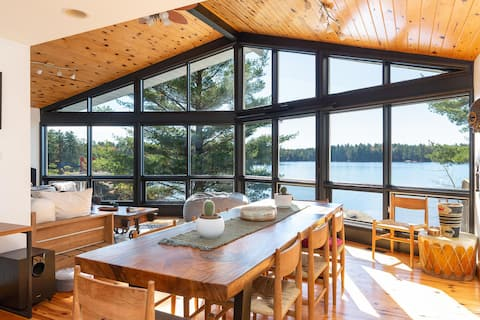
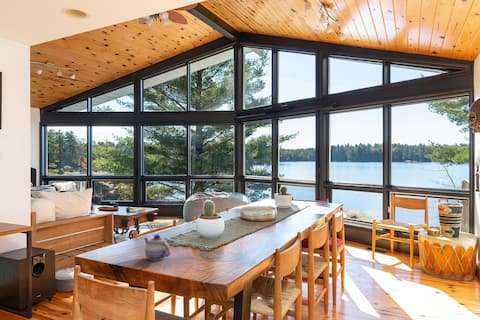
+ teapot [143,233,172,261]
